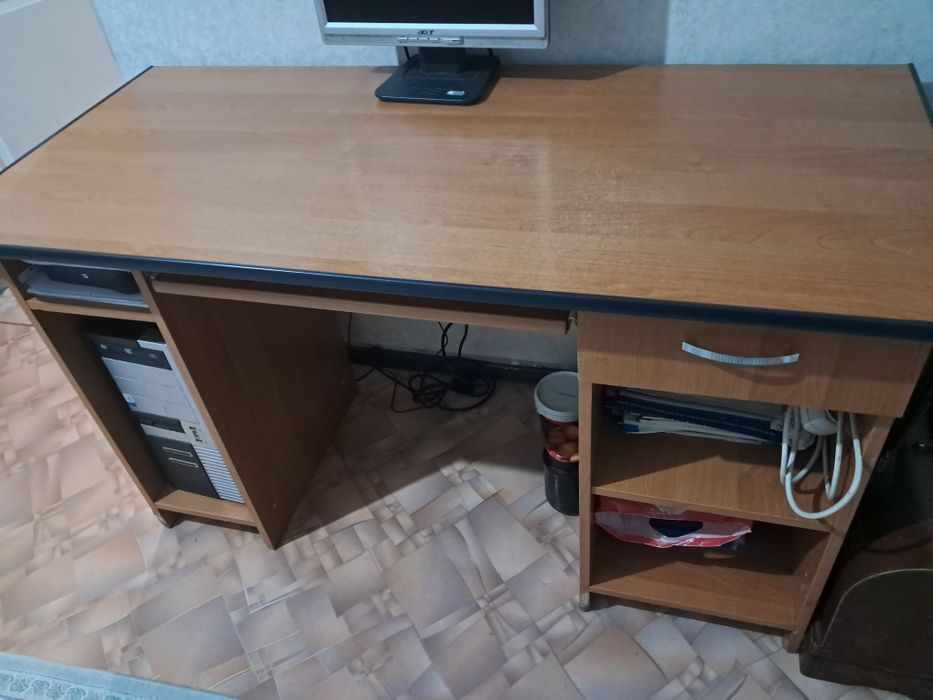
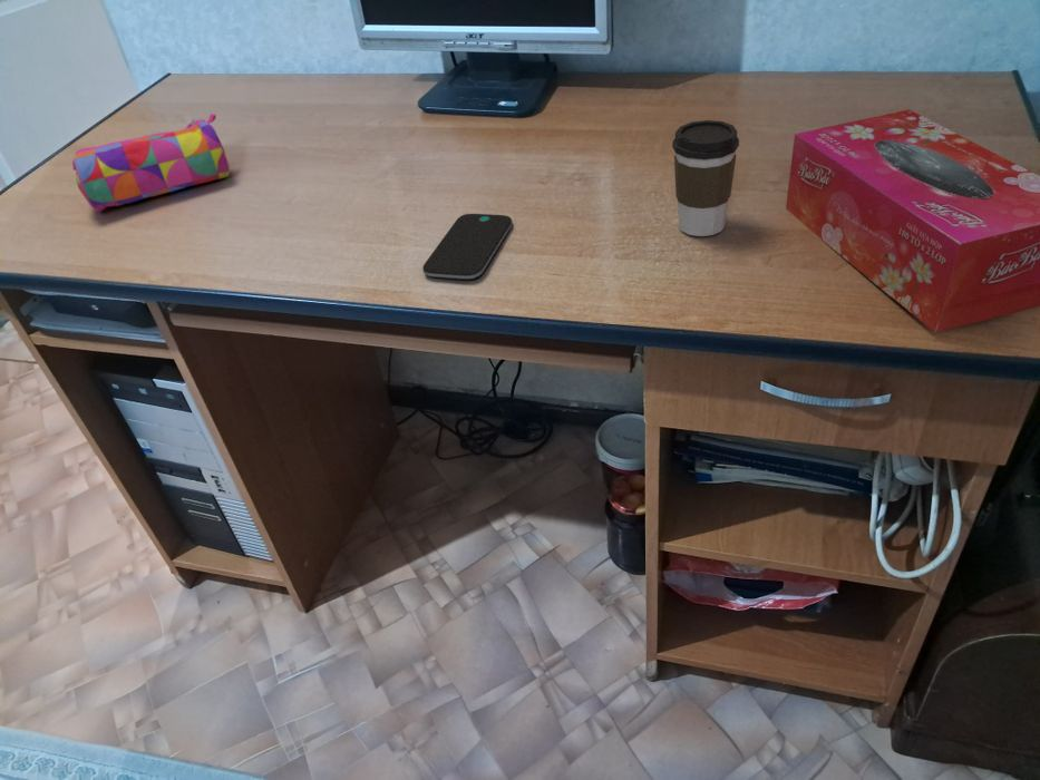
+ pencil case [71,113,231,213]
+ coffee cup [671,119,740,237]
+ tissue box [785,108,1040,334]
+ smartphone [421,213,513,281]
